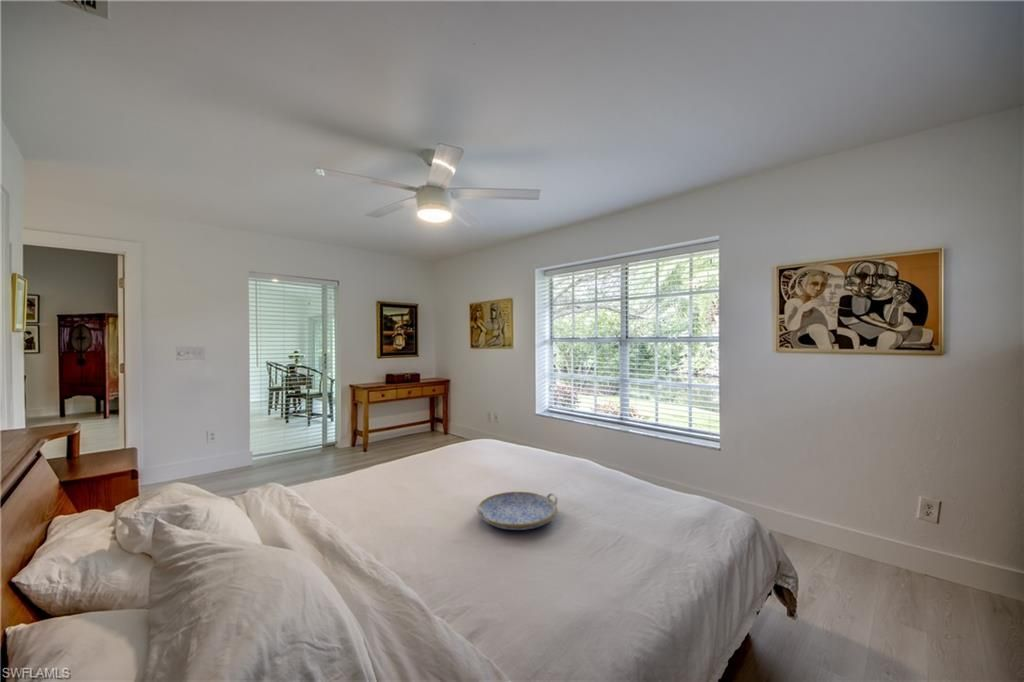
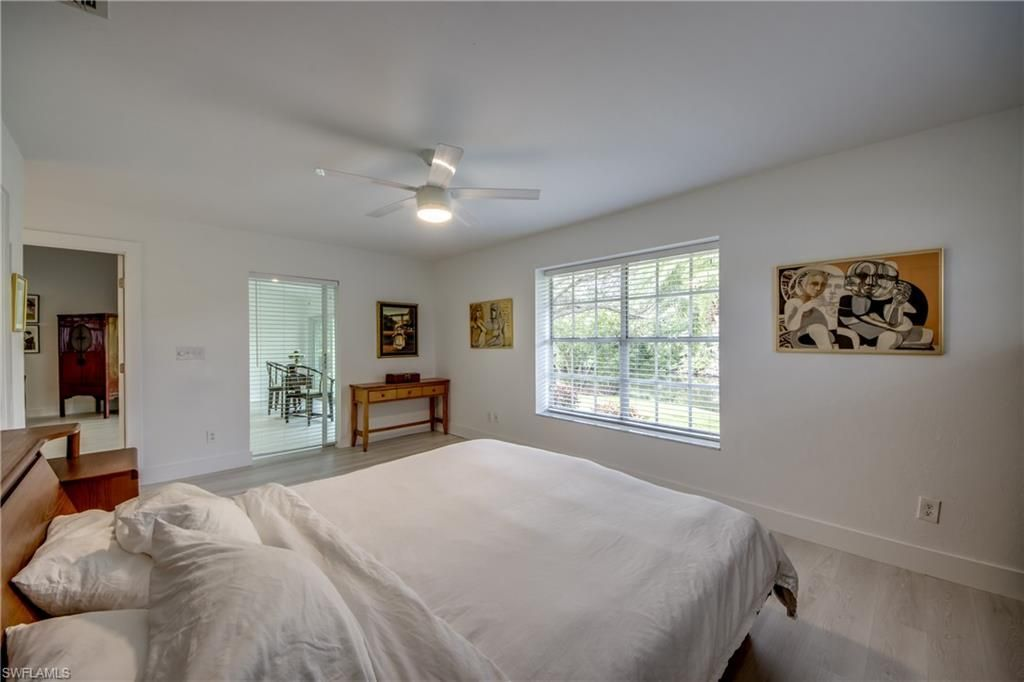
- serving tray [474,491,559,531]
